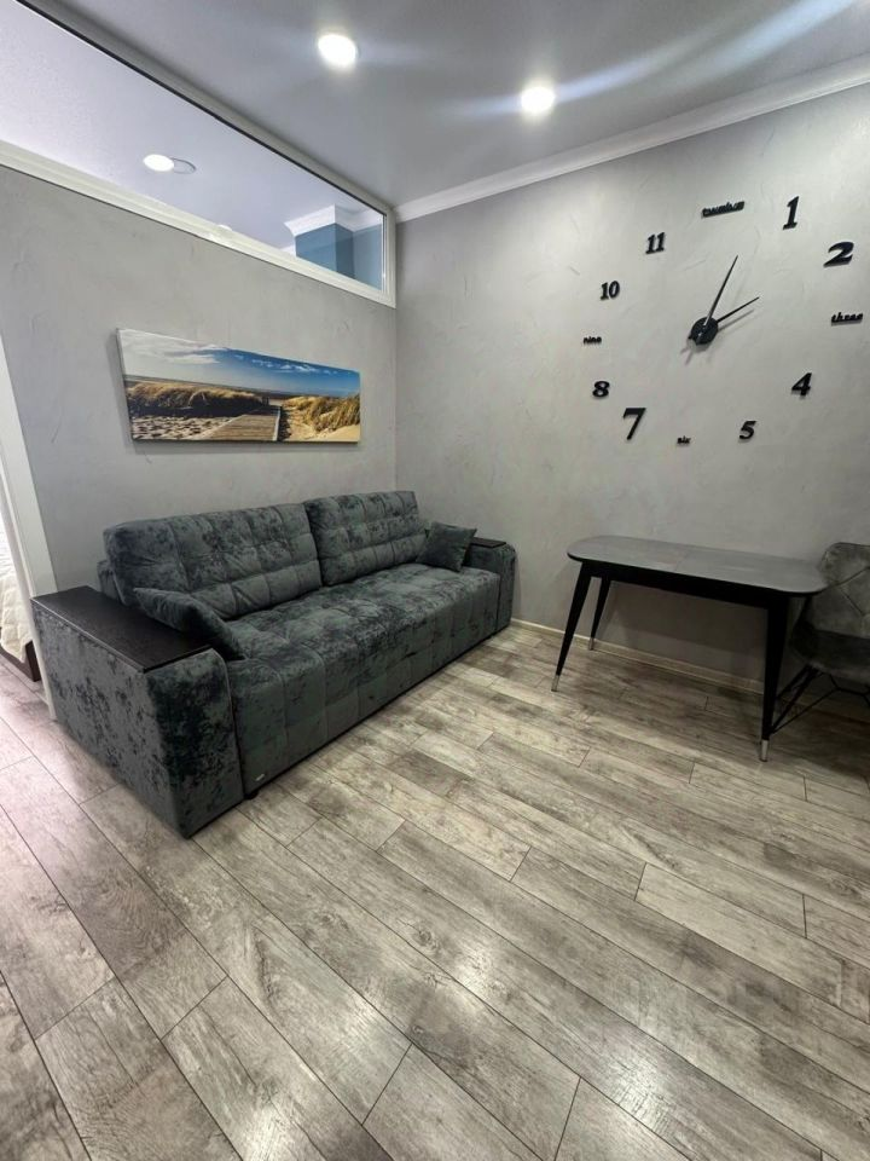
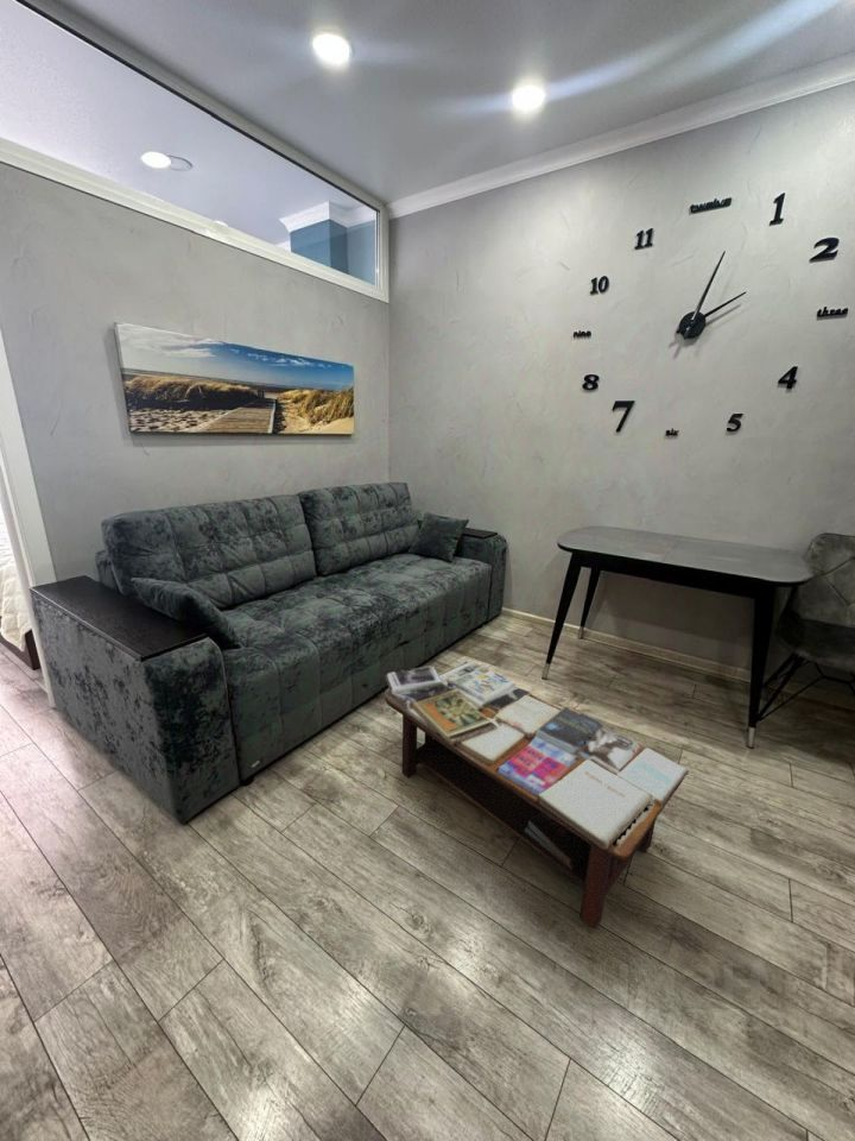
+ coffee table [384,661,690,929]
